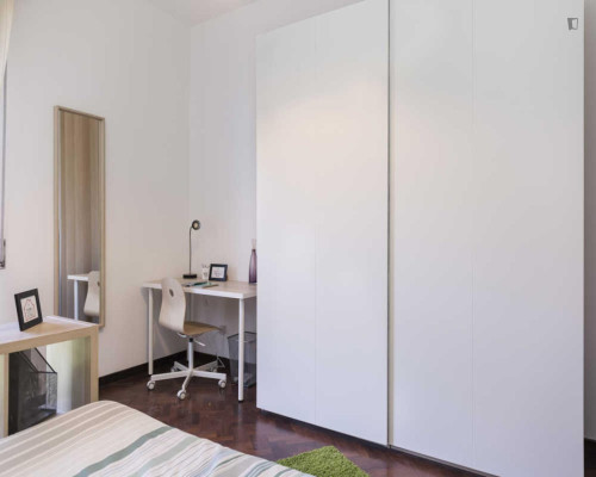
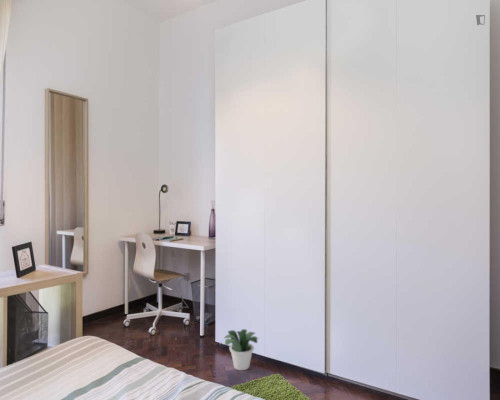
+ potted plant [223,328,259,371]
